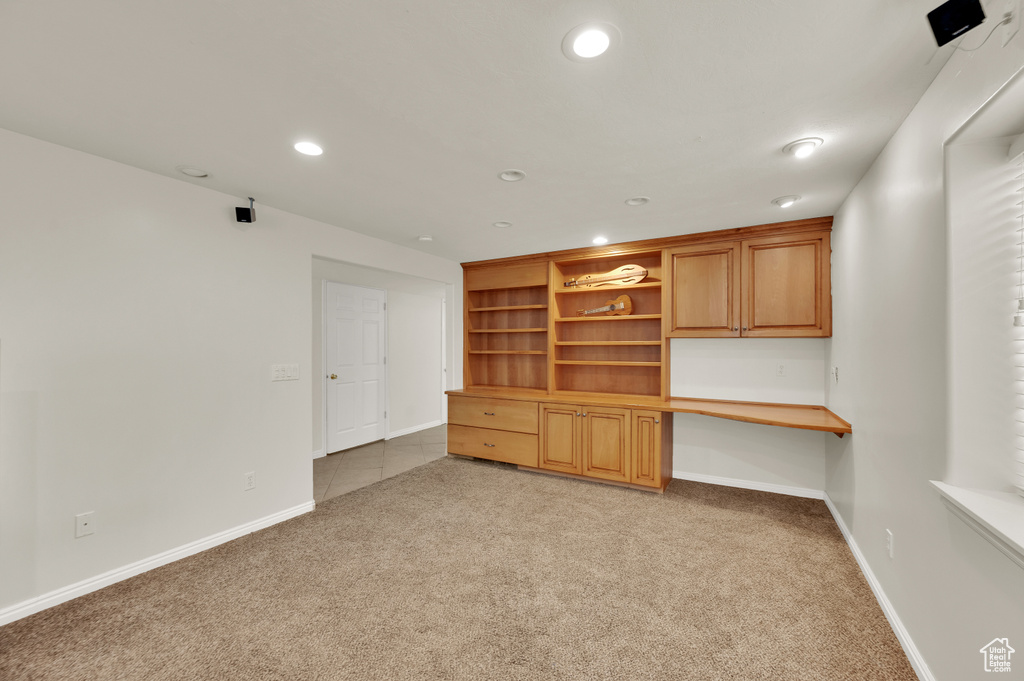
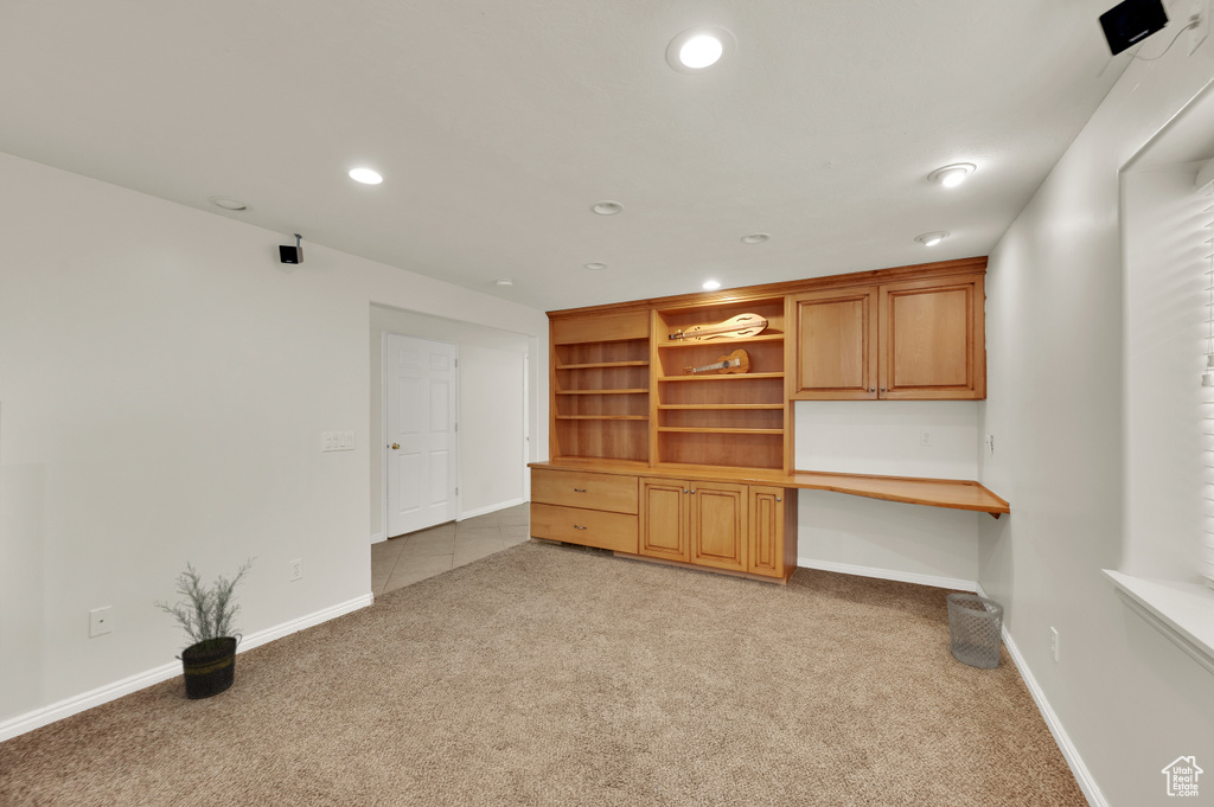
+ potted plant [154,556,257,700]
+ wastebasket [946,593,1005,670]
